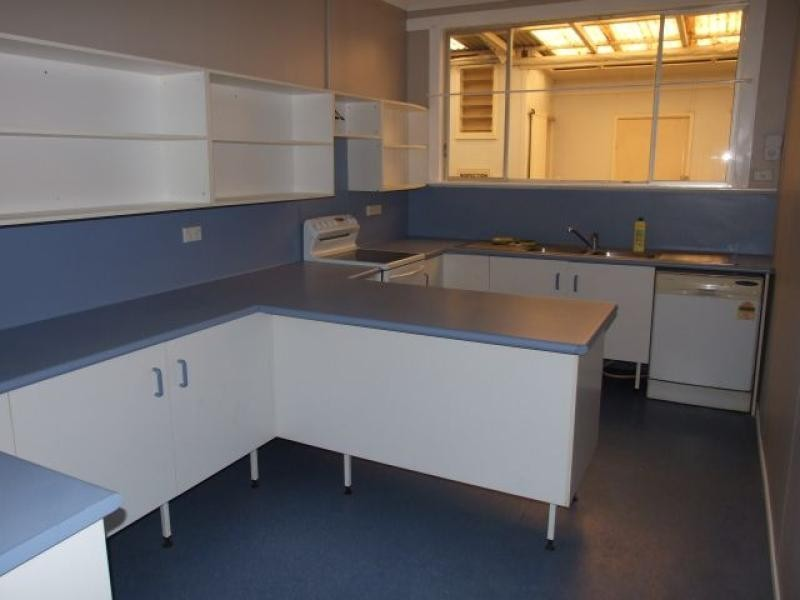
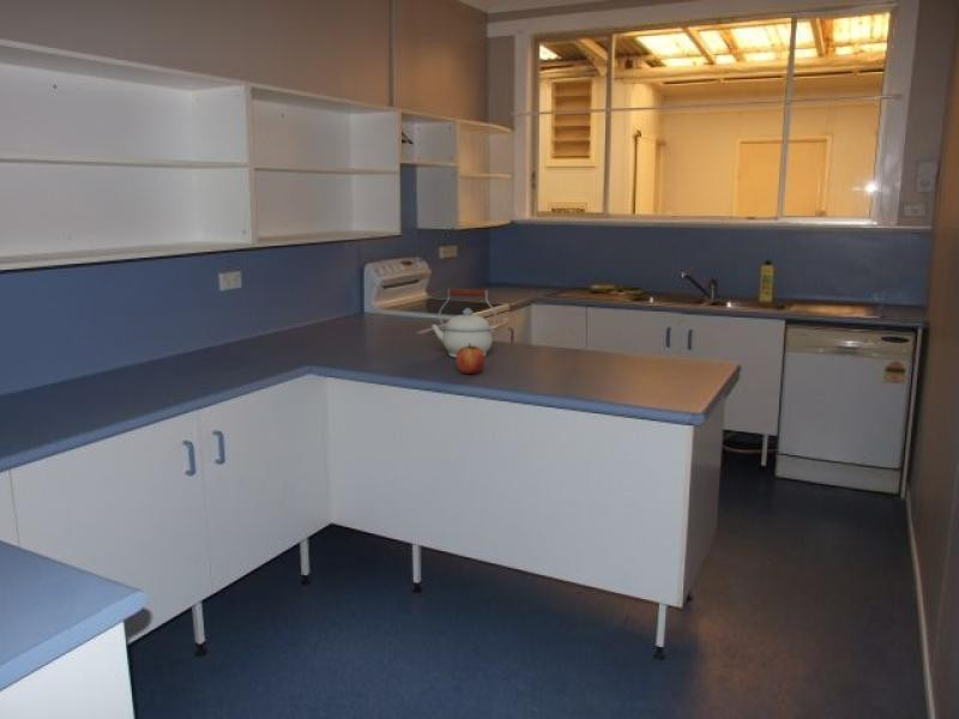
+ apple [454,344,485,375]
+ kettle [430,288,497,358]
